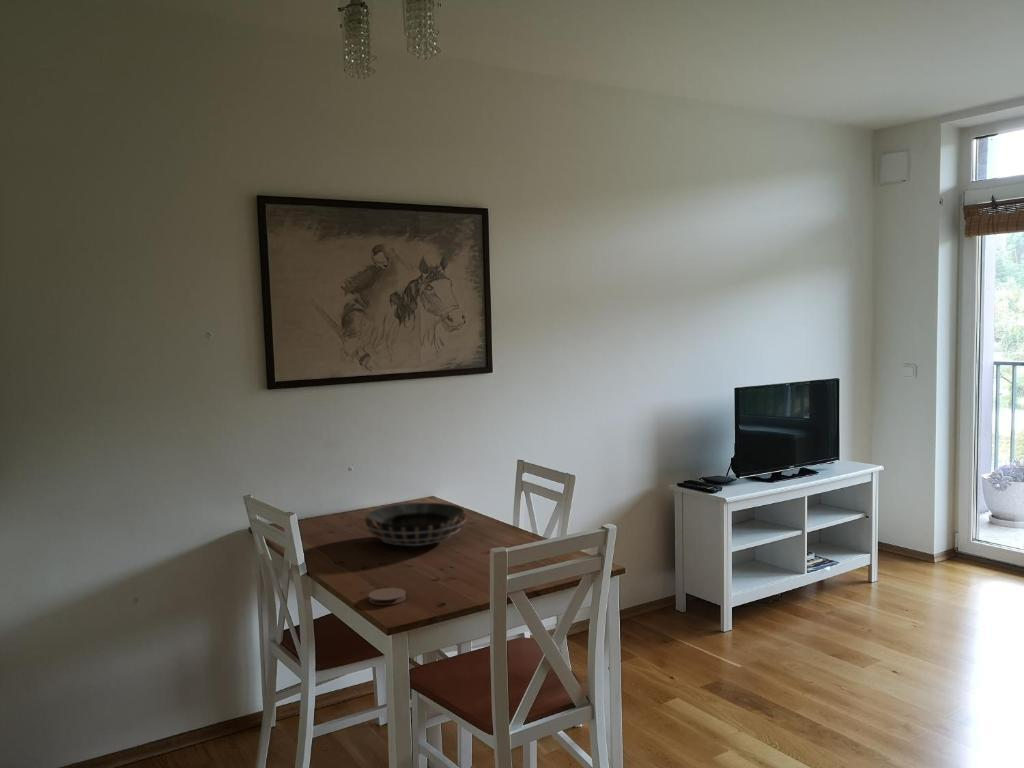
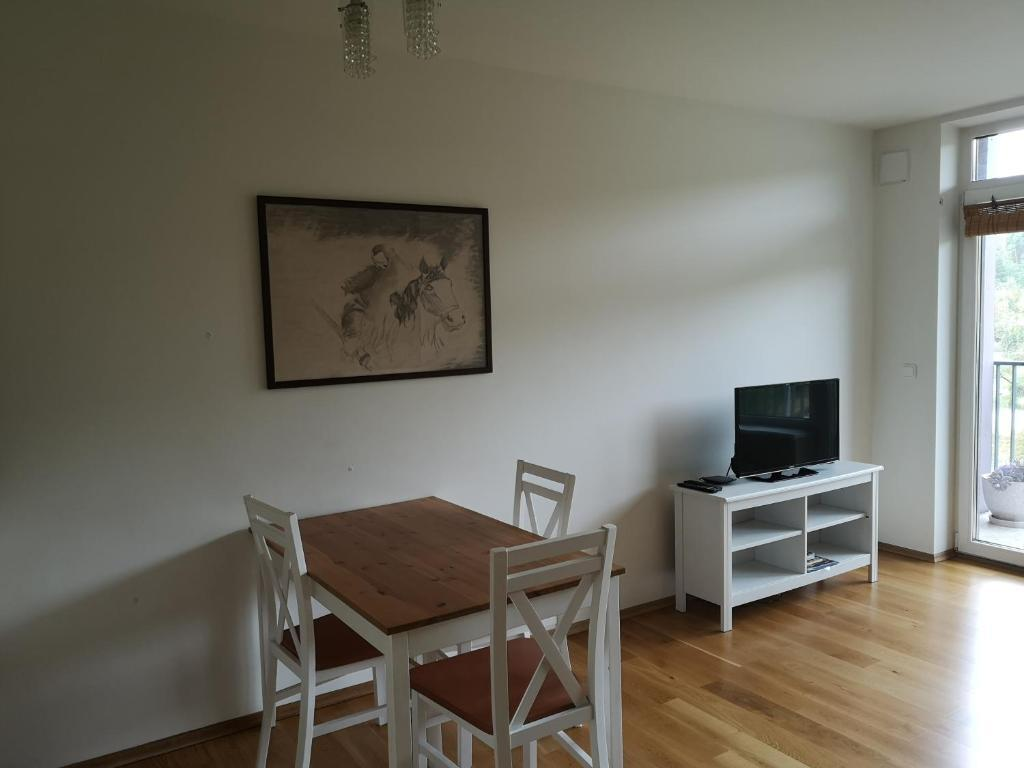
- decorative bowl [363,502,468,547]
- coaster [368,587,407,606]
